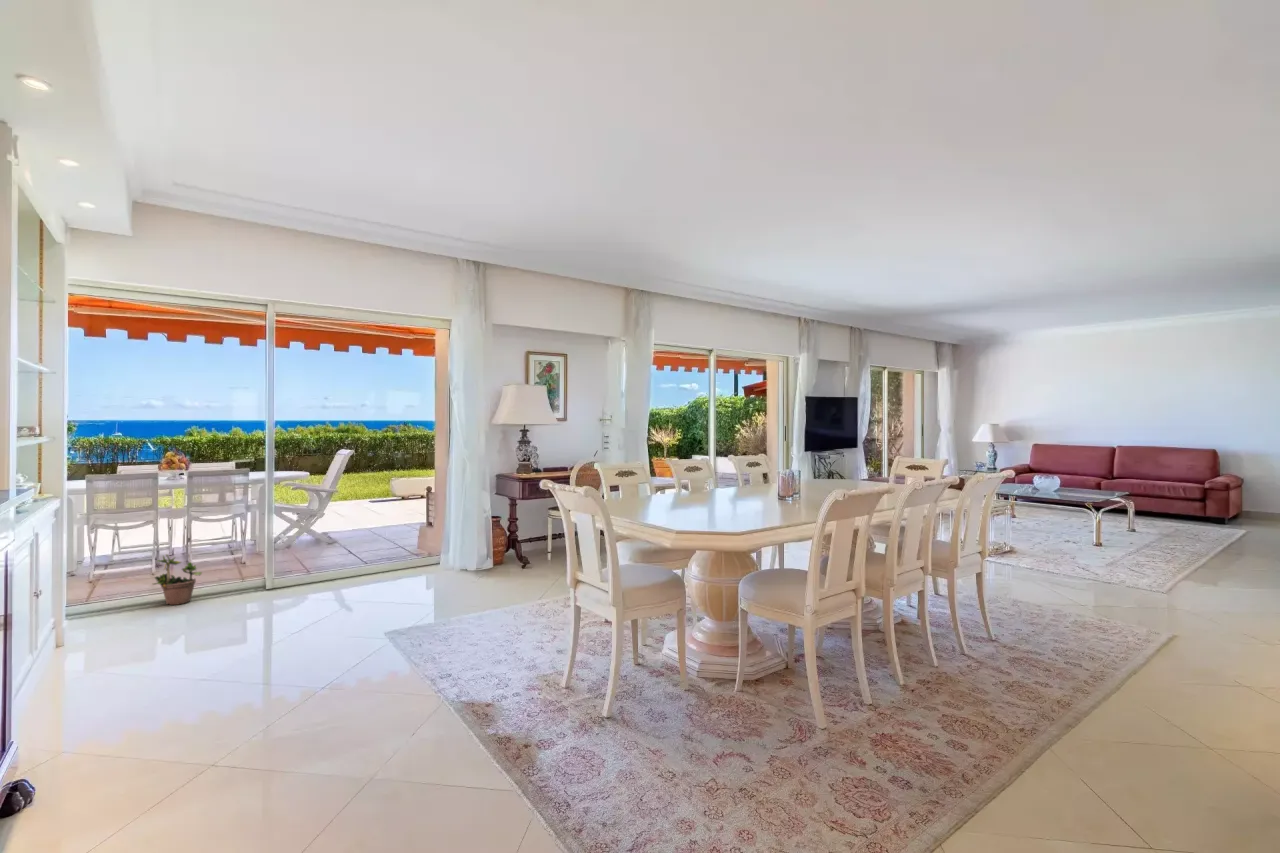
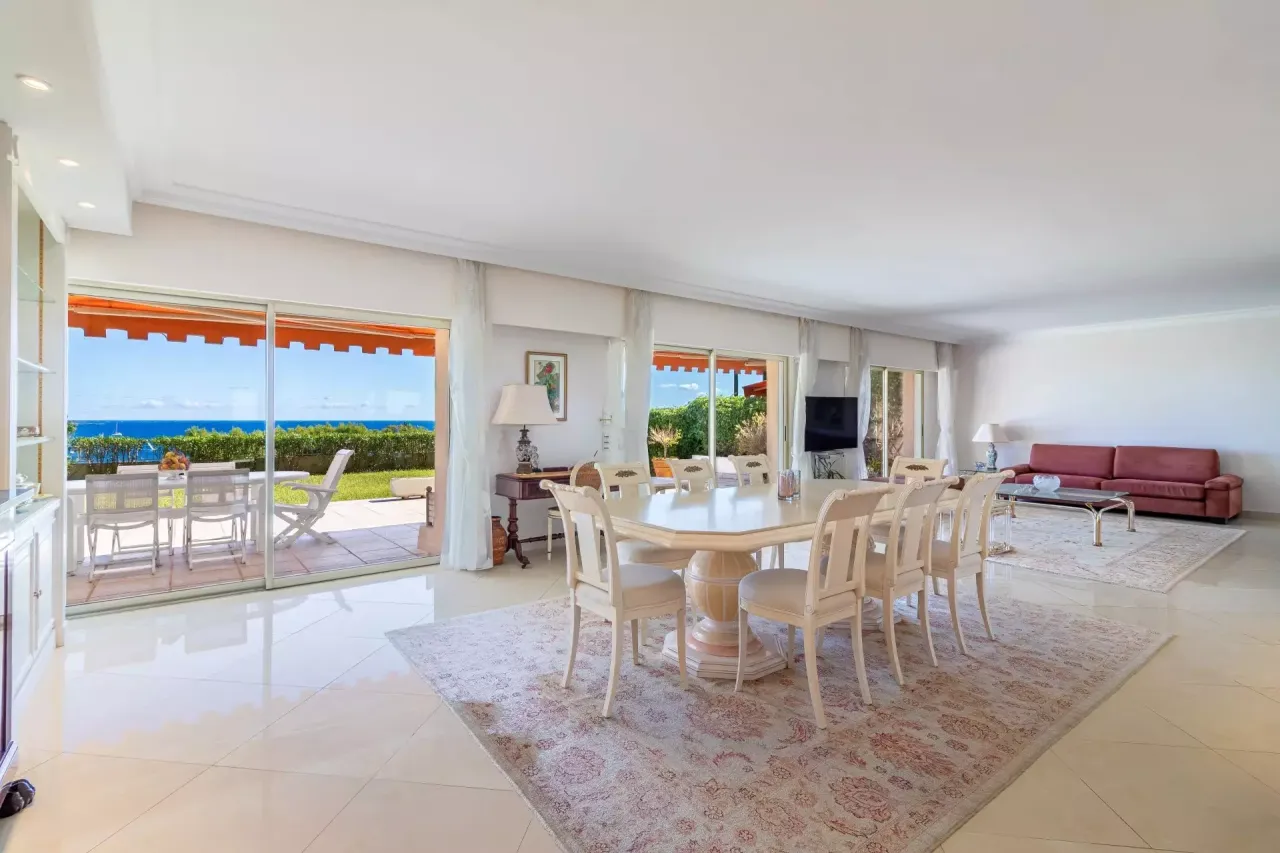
- potted plant [151,551,203,606]
